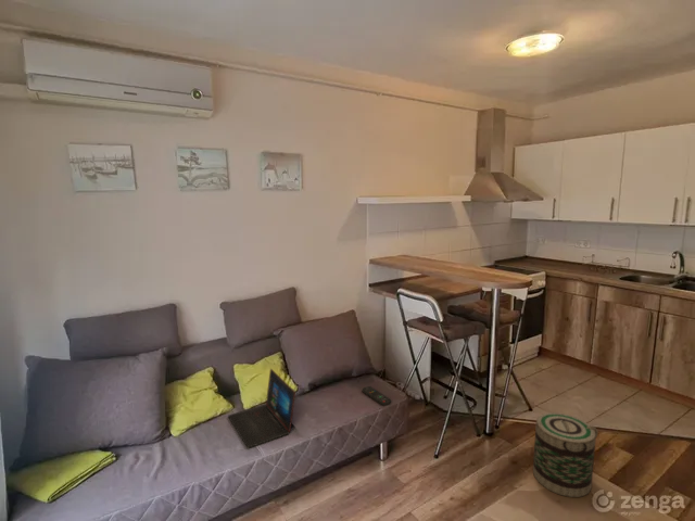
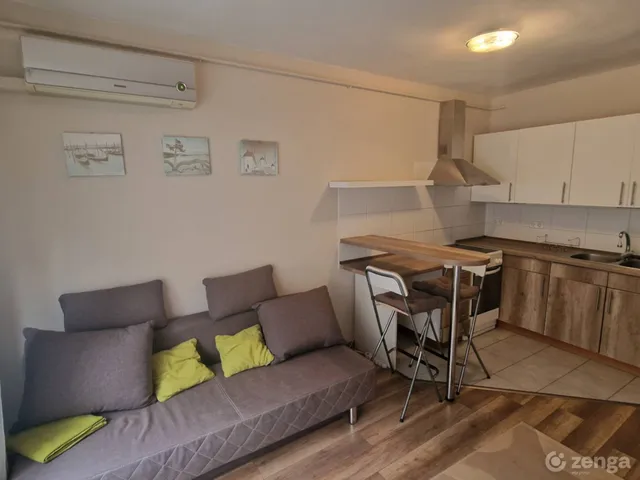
- laptop [227,368,296,448]
- remote control [362,385,392,406]
- basket [532,411,599,498]
